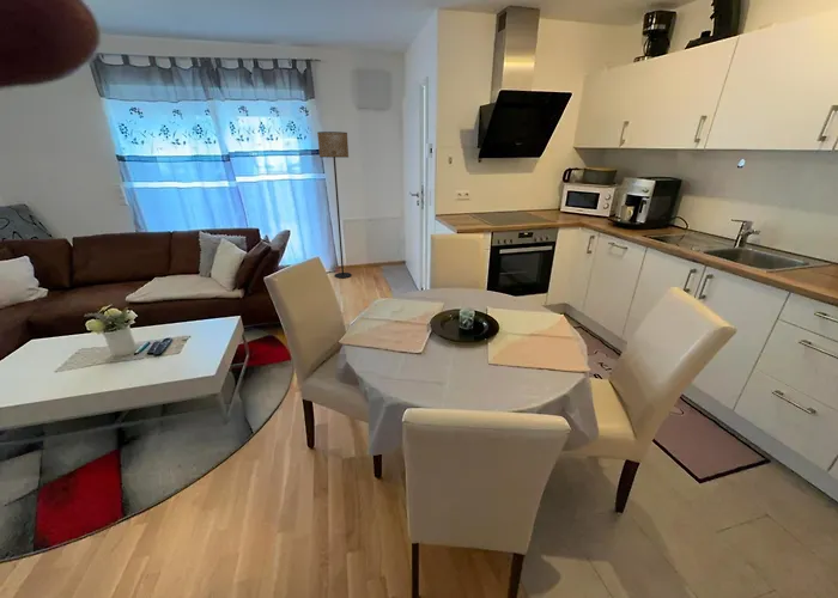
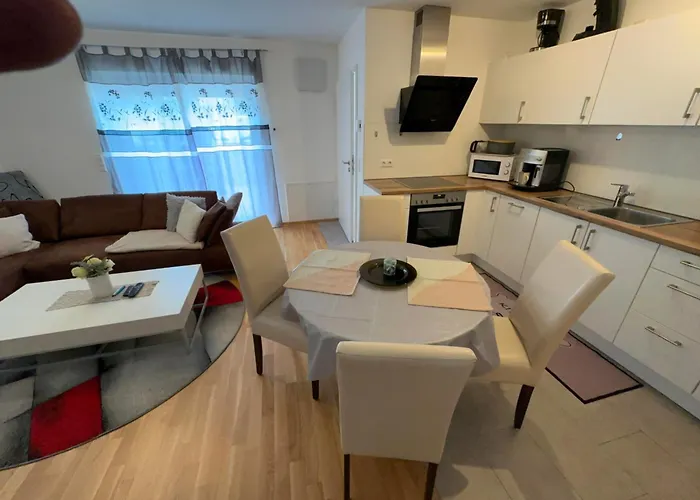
- floor lamp [316,130,353,279]
